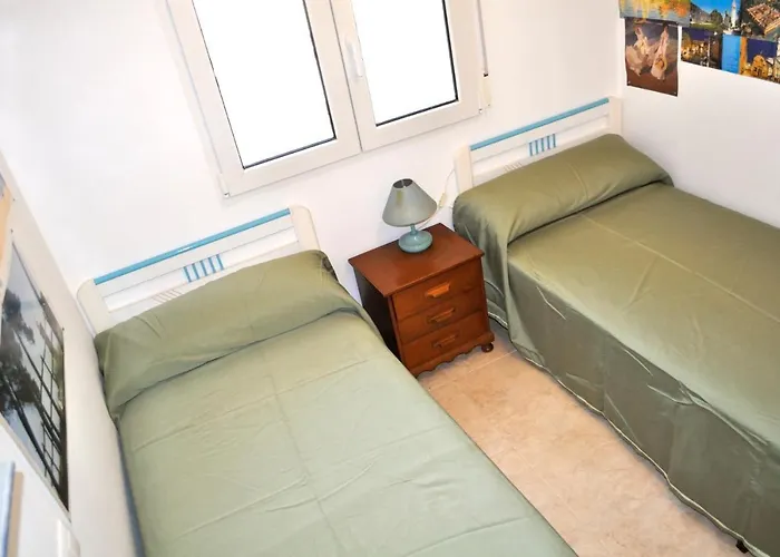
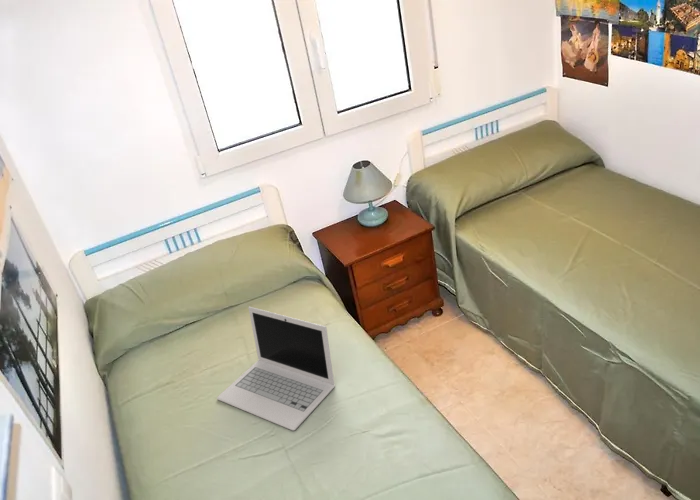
+ laptop [216,306,336,432]
